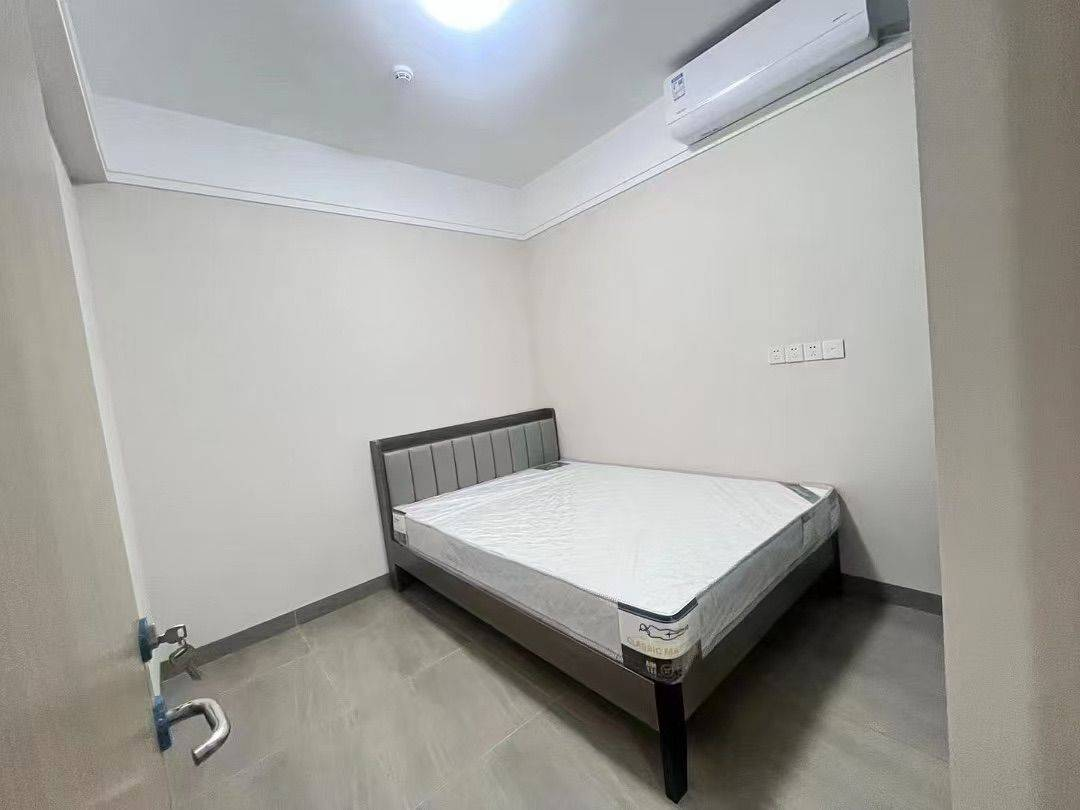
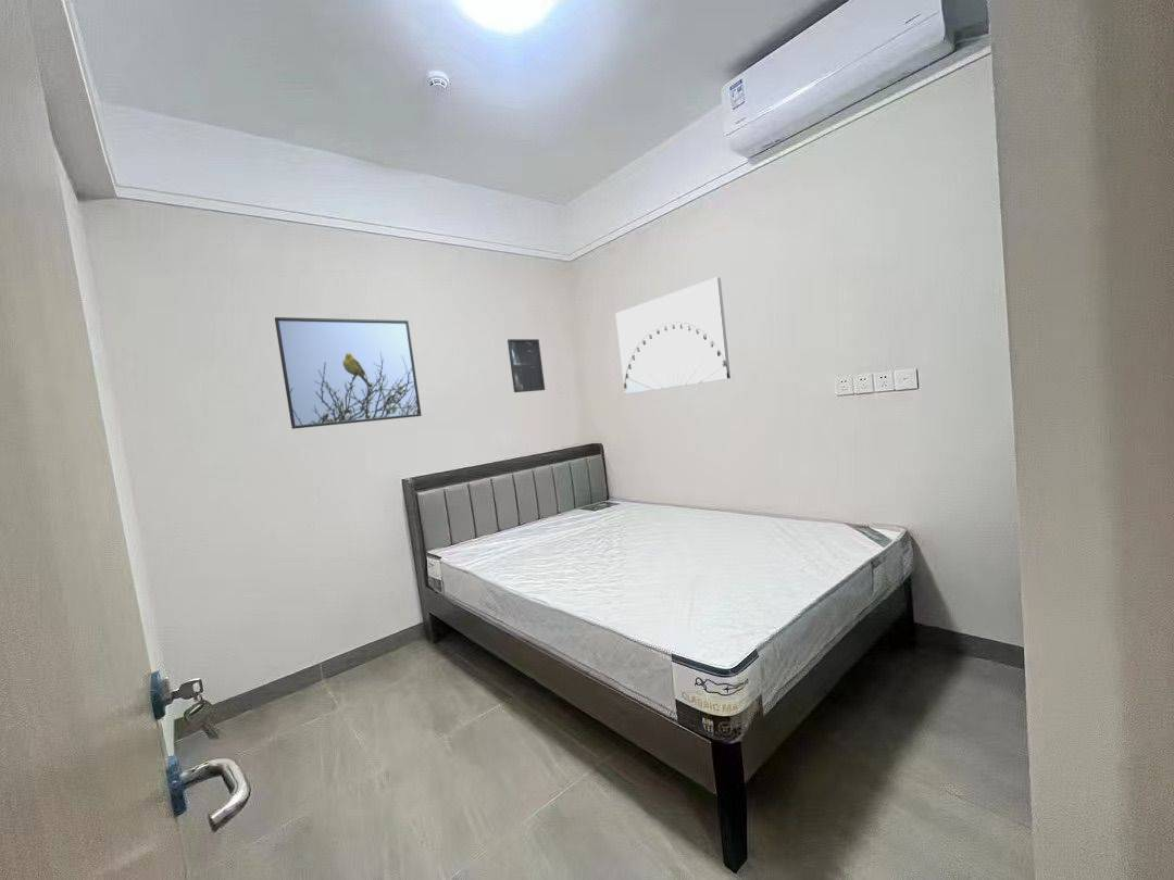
+ wall art [615,276,732,395]
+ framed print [507,338,546,393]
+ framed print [274,316,422,430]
